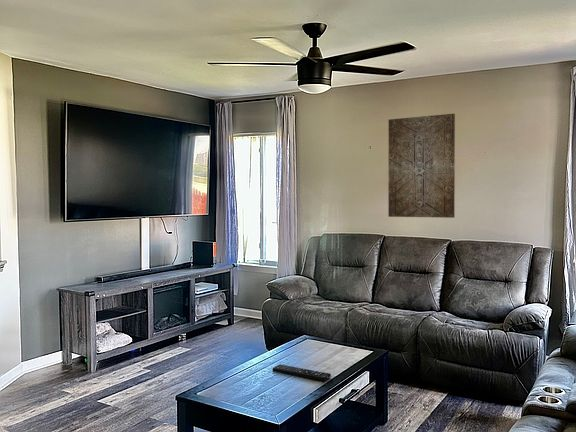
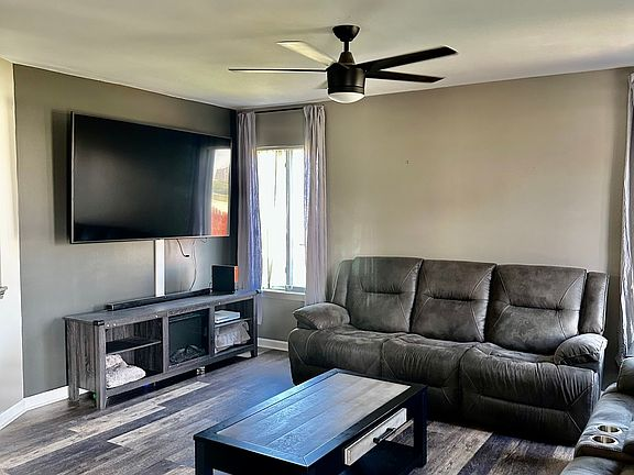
- remote control [272,363,332,382]
- wall art [387,113,456,219]
